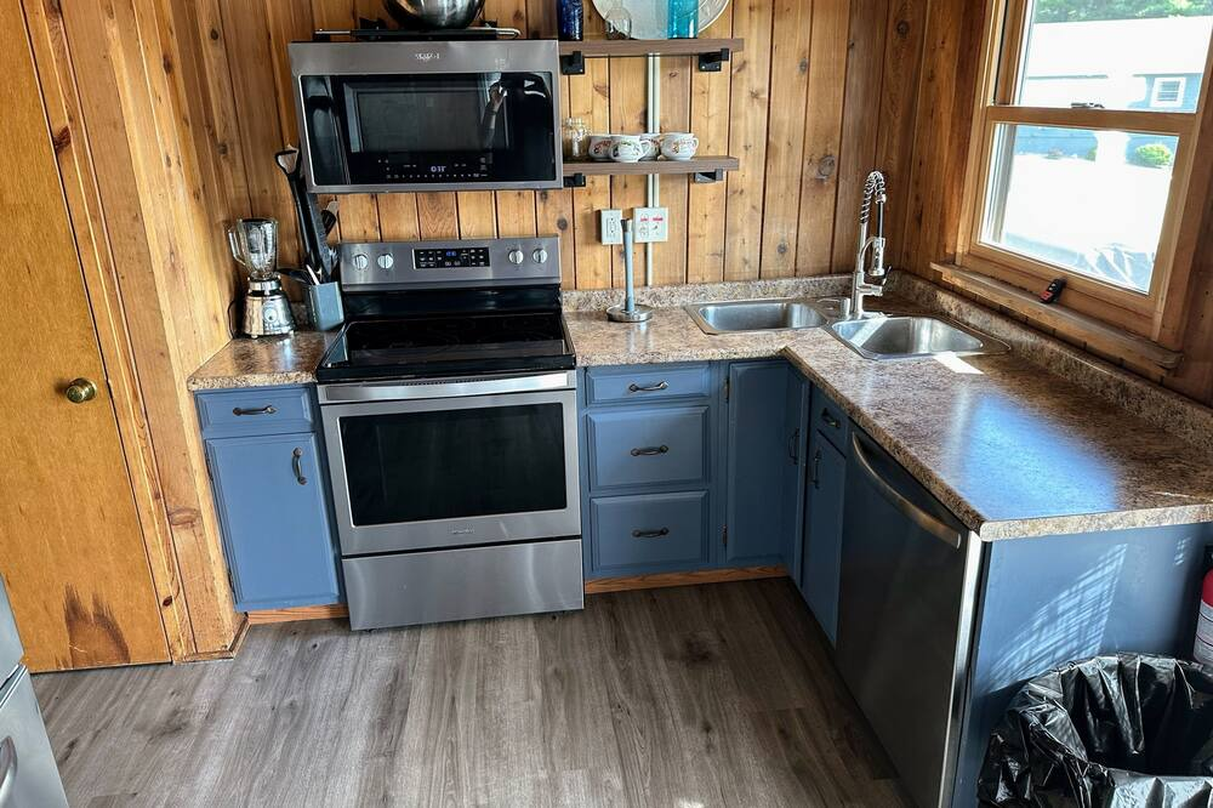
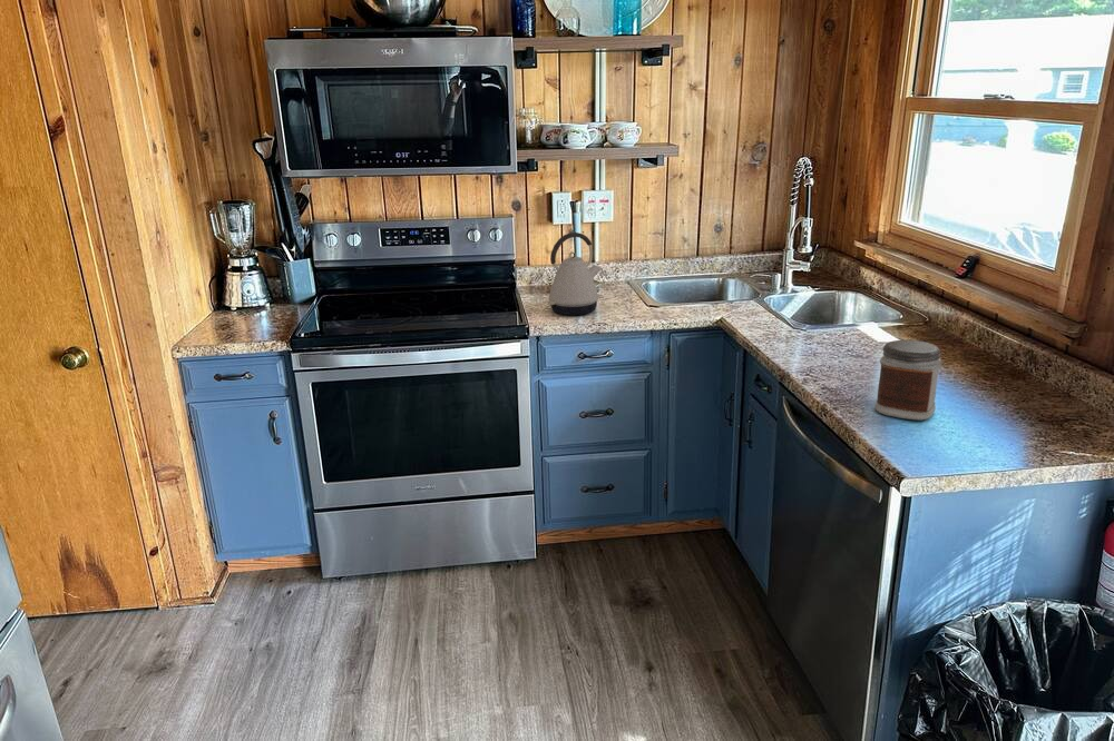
+ kettle [547,231,602,316]
+ jar [873,339,942,422]
